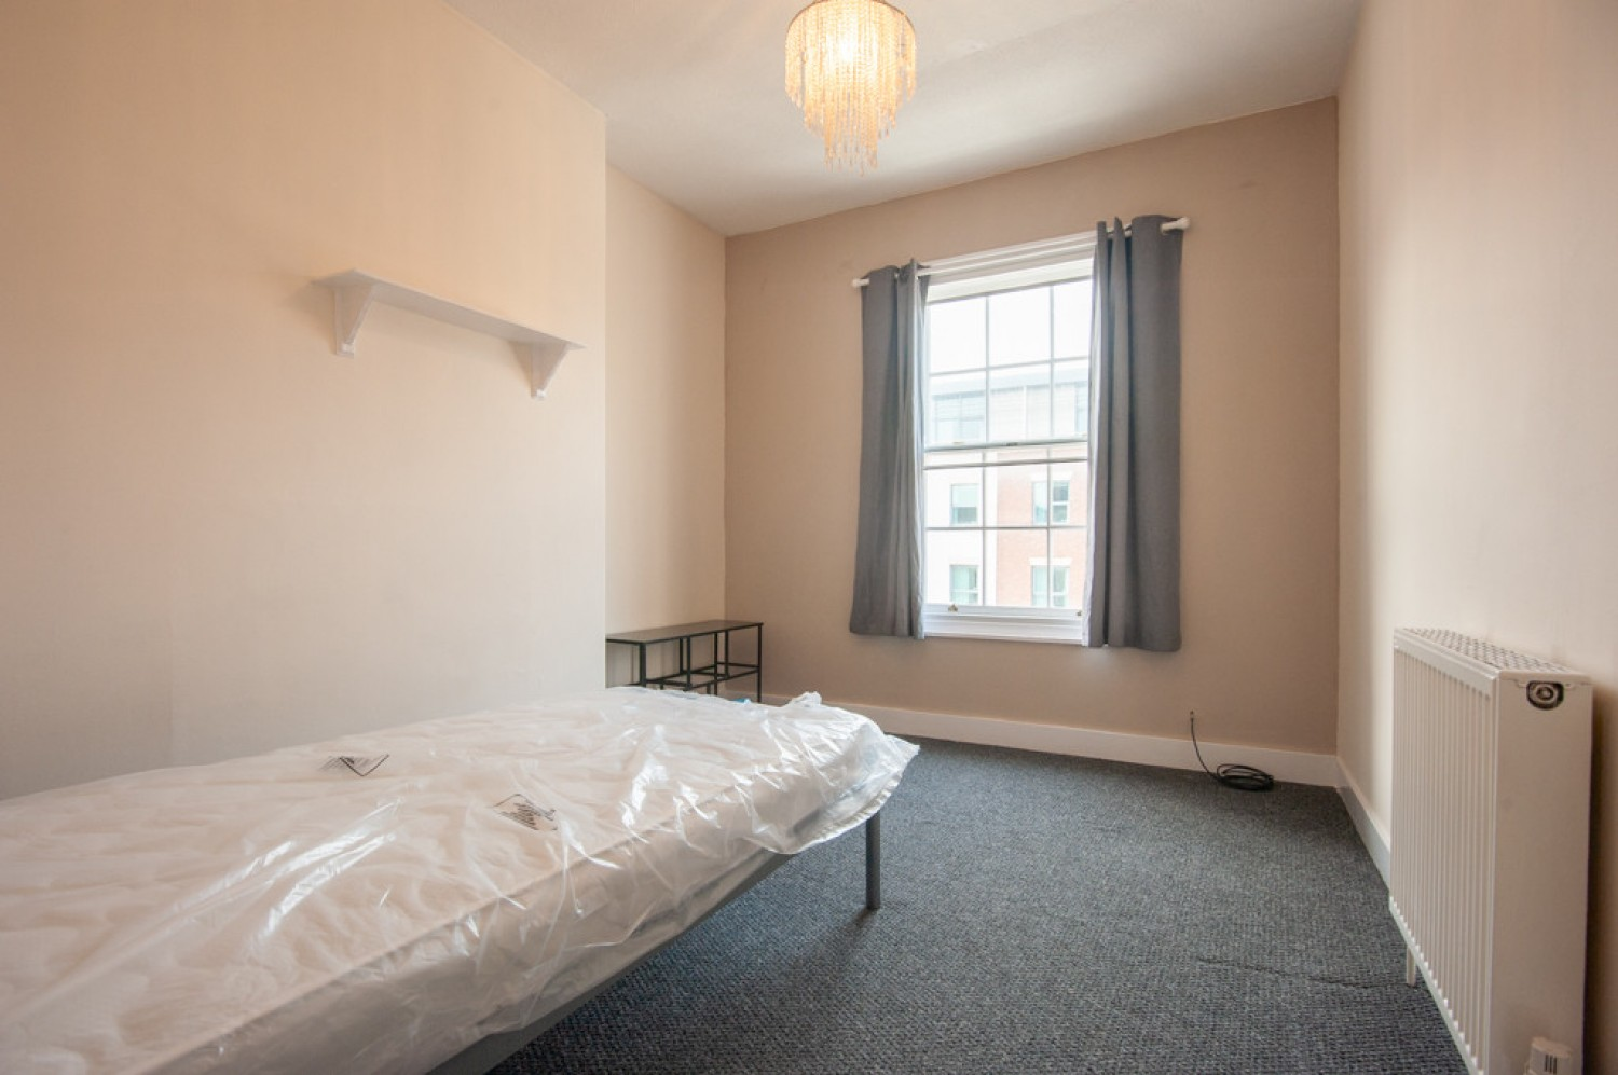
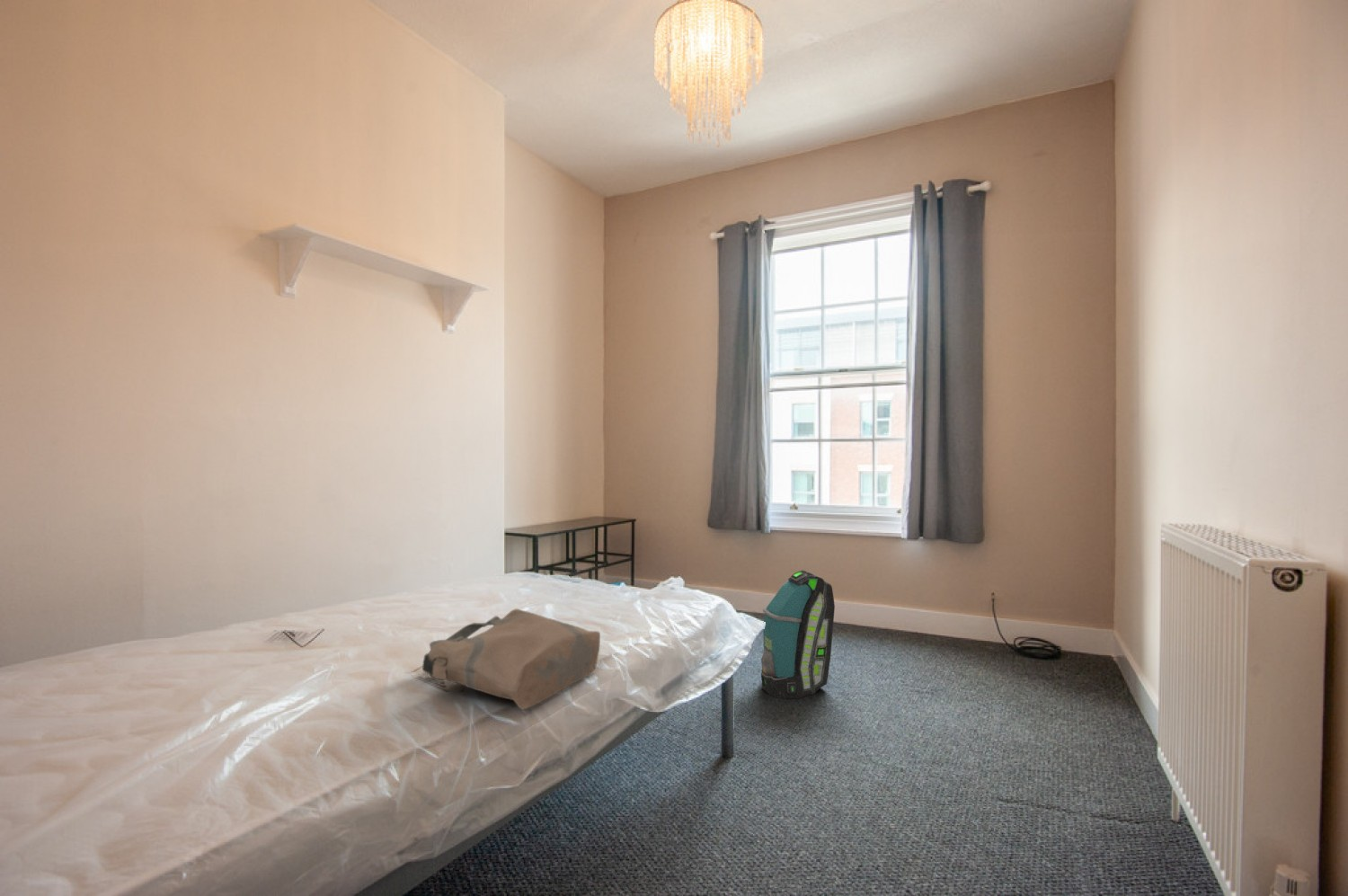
+ backpack [760,570,836,699]
+ tote bag [421,608,601,711]
